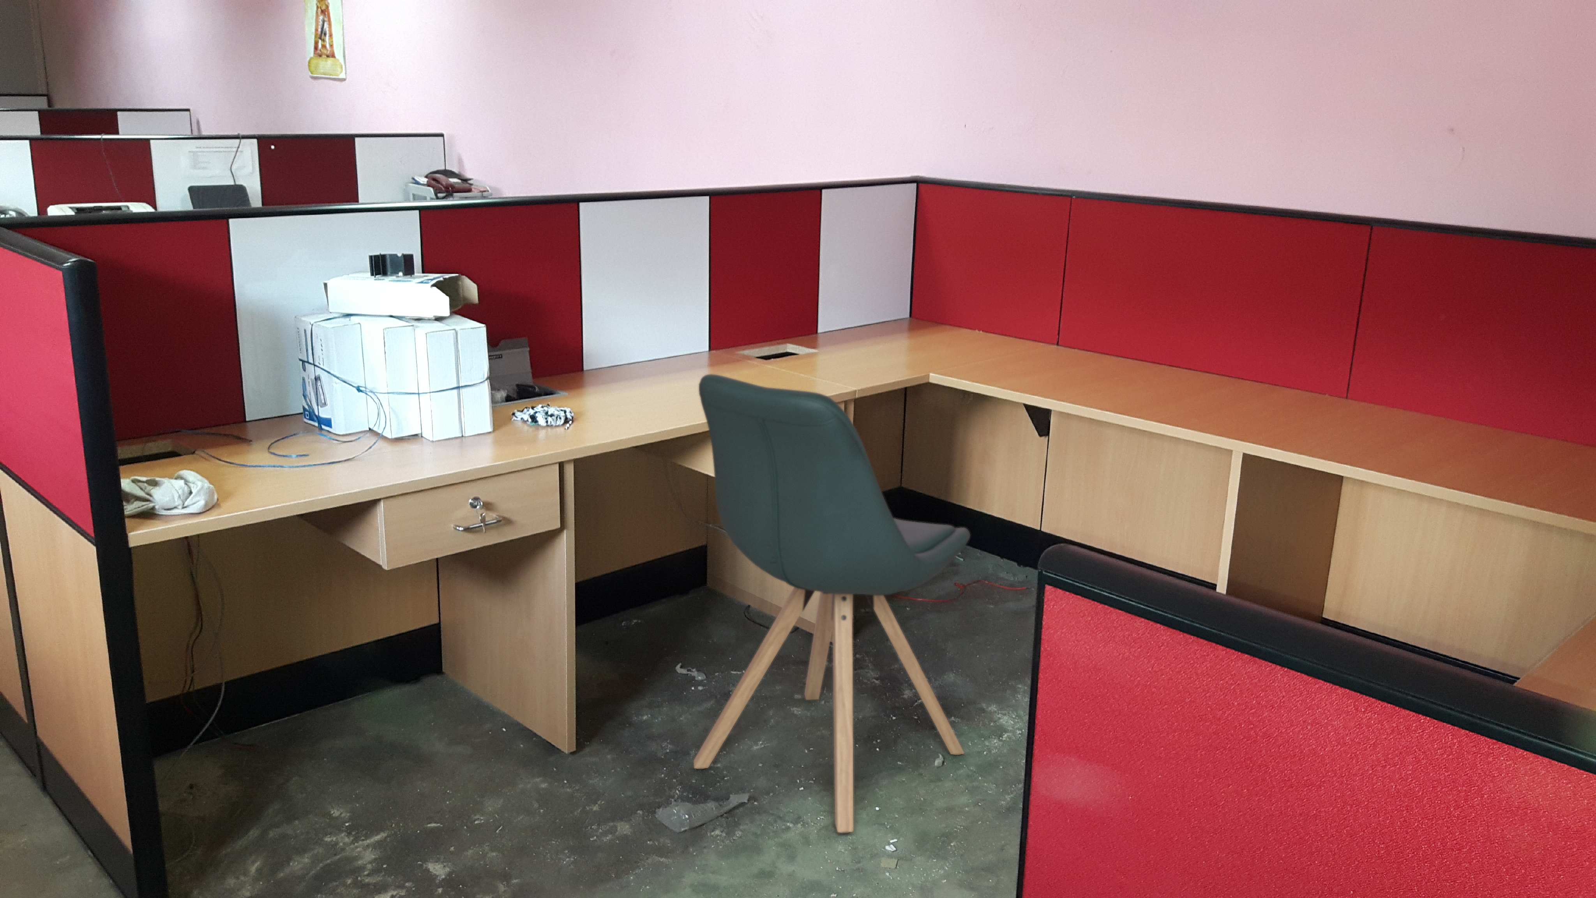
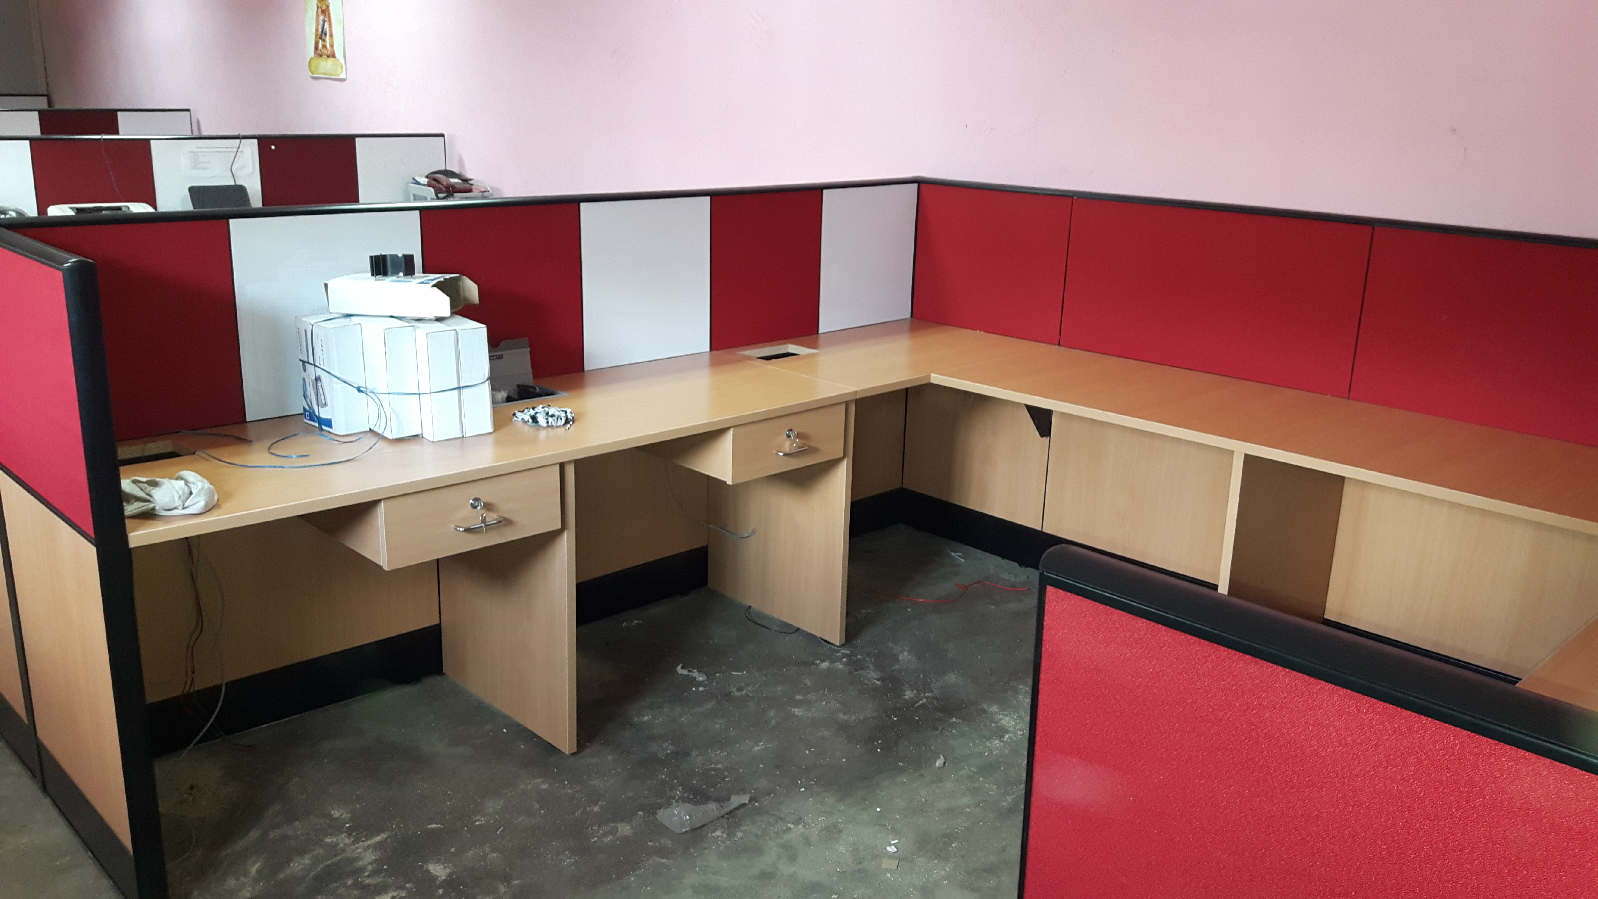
- chair [693,374,970,834]
